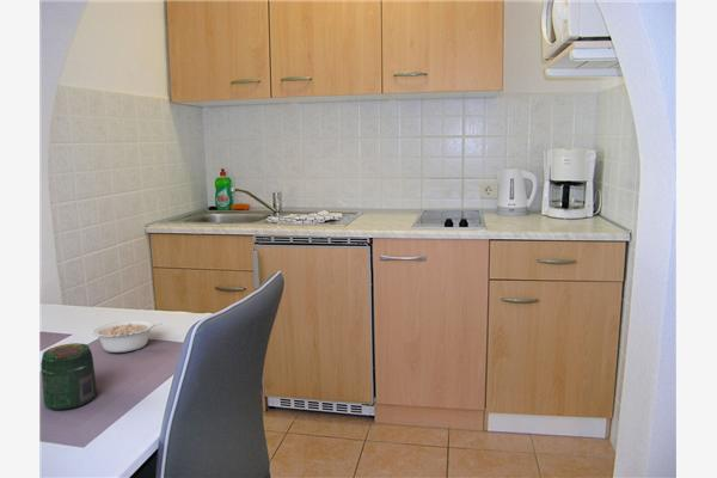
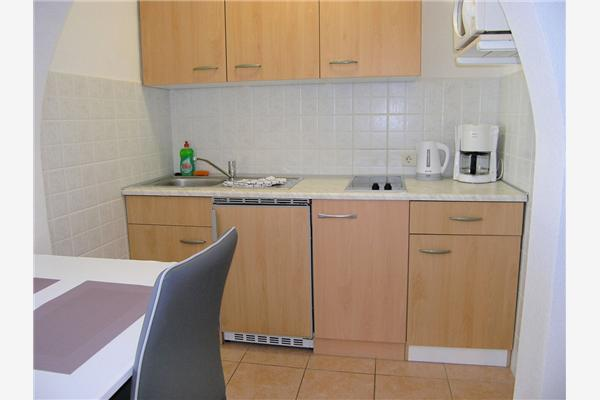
- legume [92,319,161,354]
- jar [39,342,98,411]
